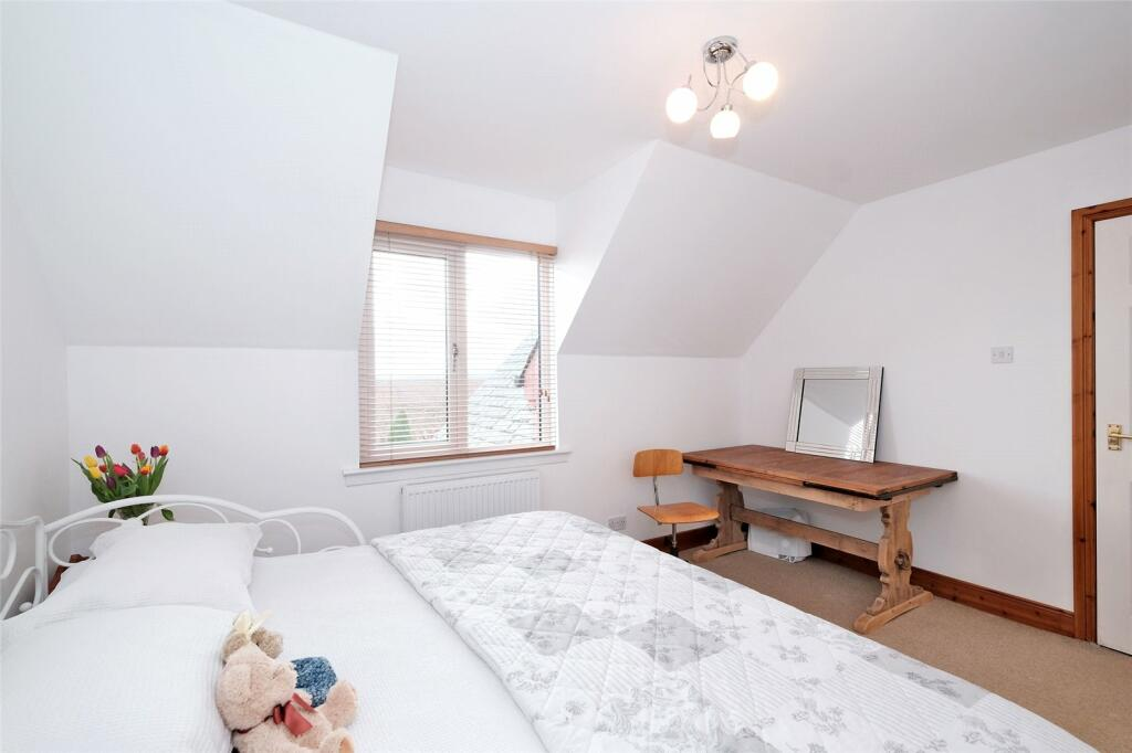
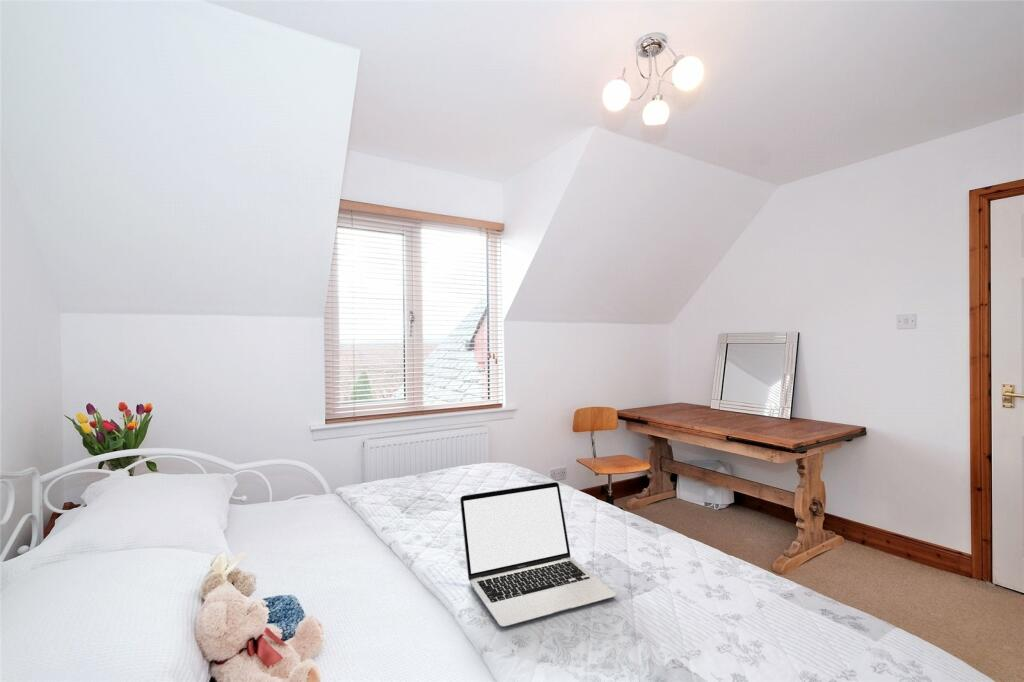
+ laptop [459,481,617,628]
